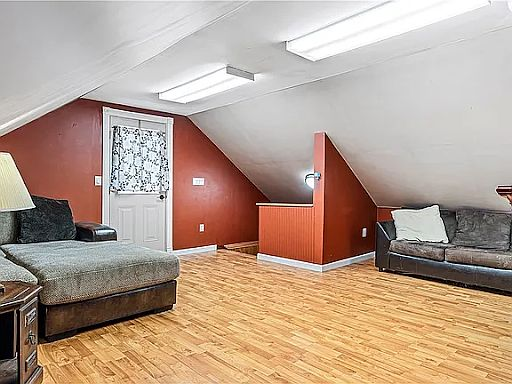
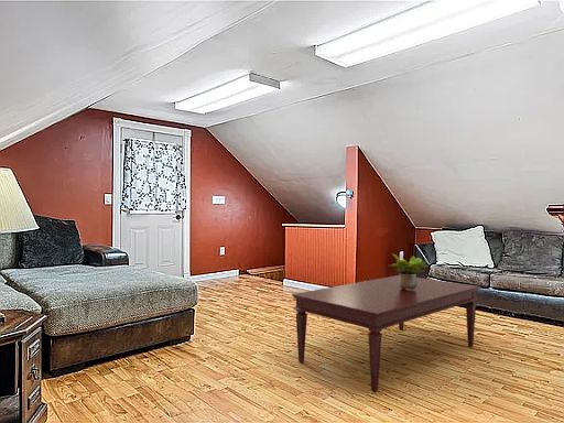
+ potted plant [387,253,430,290]
+ coffee table [291,274,481,392]
